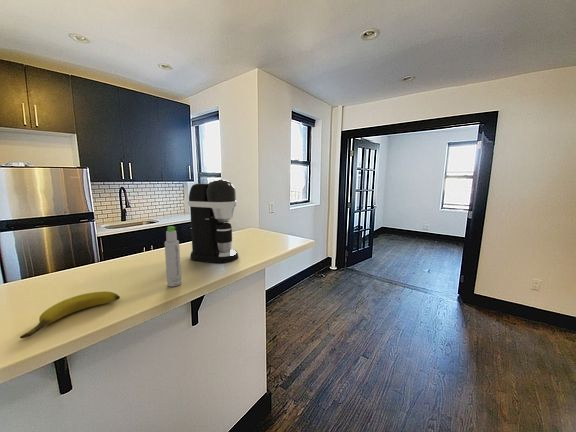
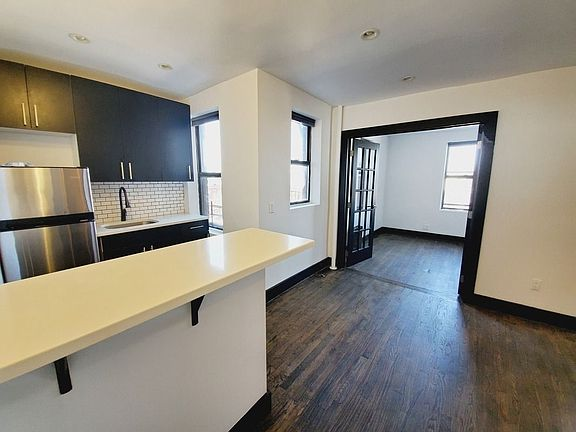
- banana [19,290,121,339]
- coffee maker [187,179,239,264]
- bottle [164,225,182,288]
